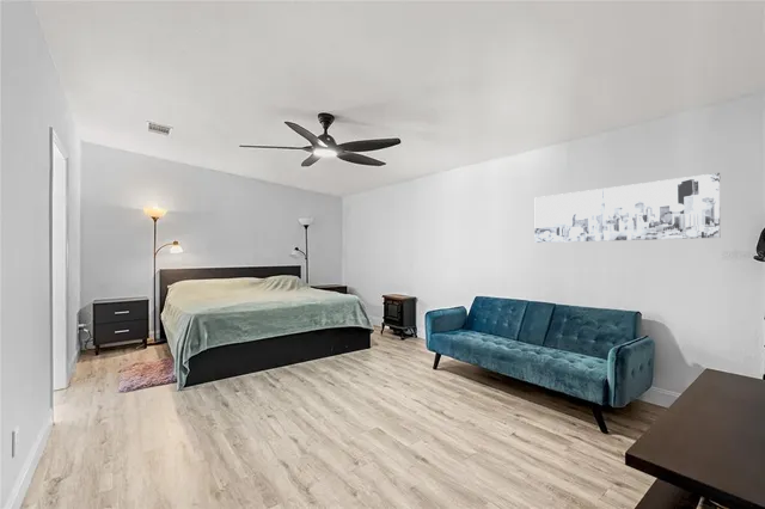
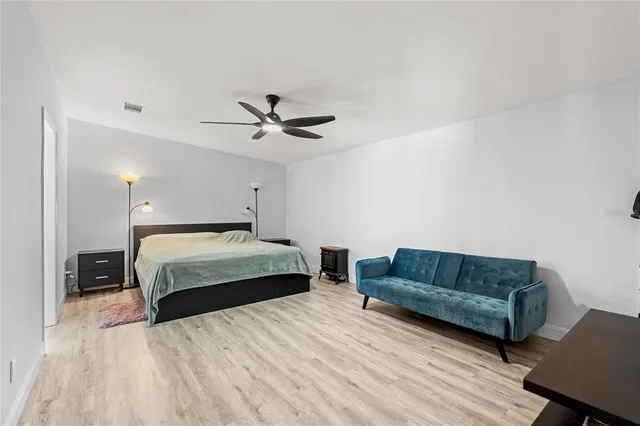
- wall art [534,172,722,244]
